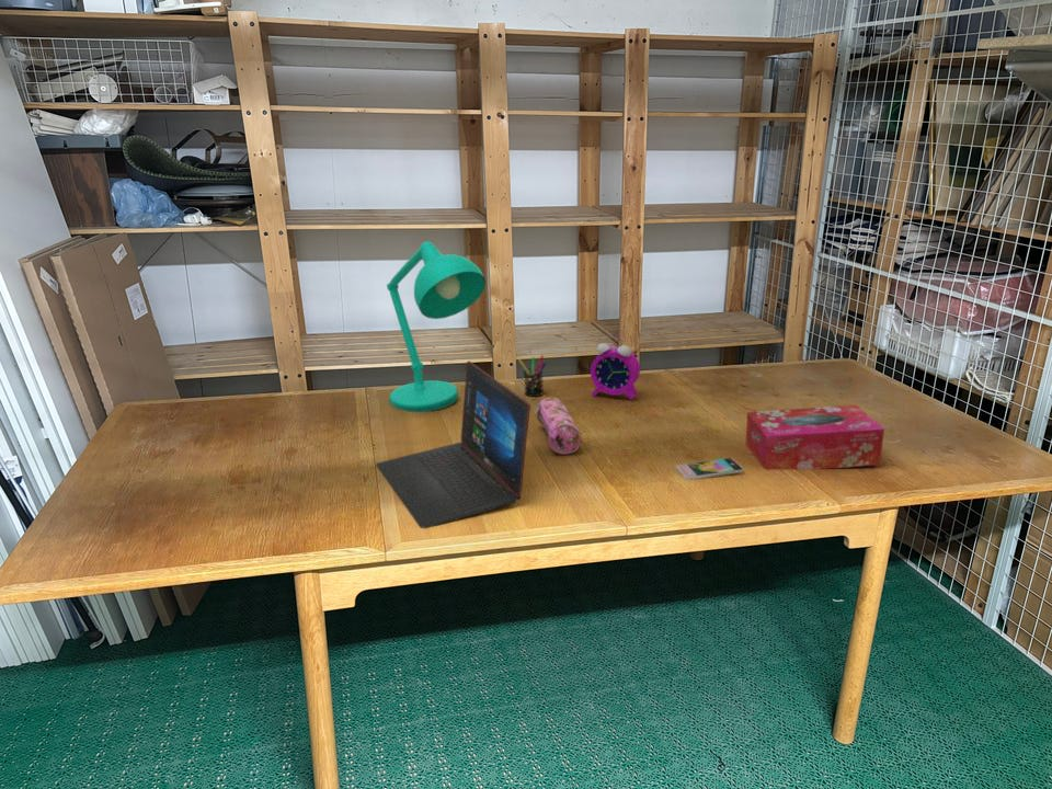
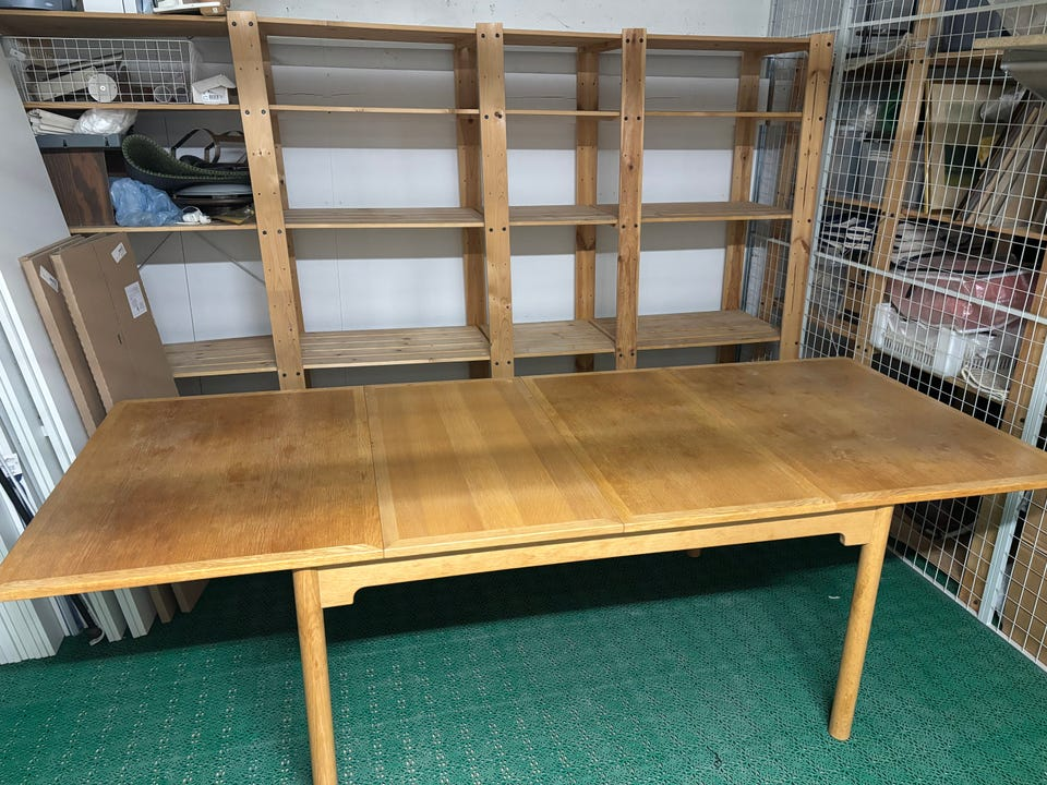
- alarm clock [590,335,641,401]
- pen holder [517,354,547,398]
- tissue box [744,404,885,470]
- pencil case [534,396,582,455]
- laptop [375,361,531,529]
- smartphone [675,456,745,481]
- desk lamp [386,240,487,413]
